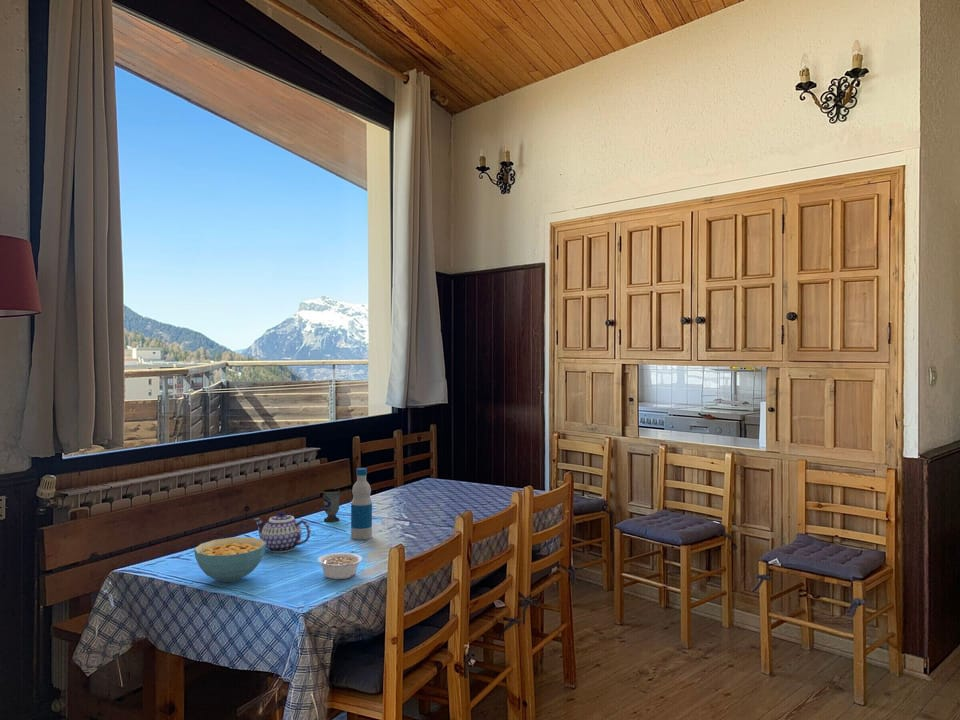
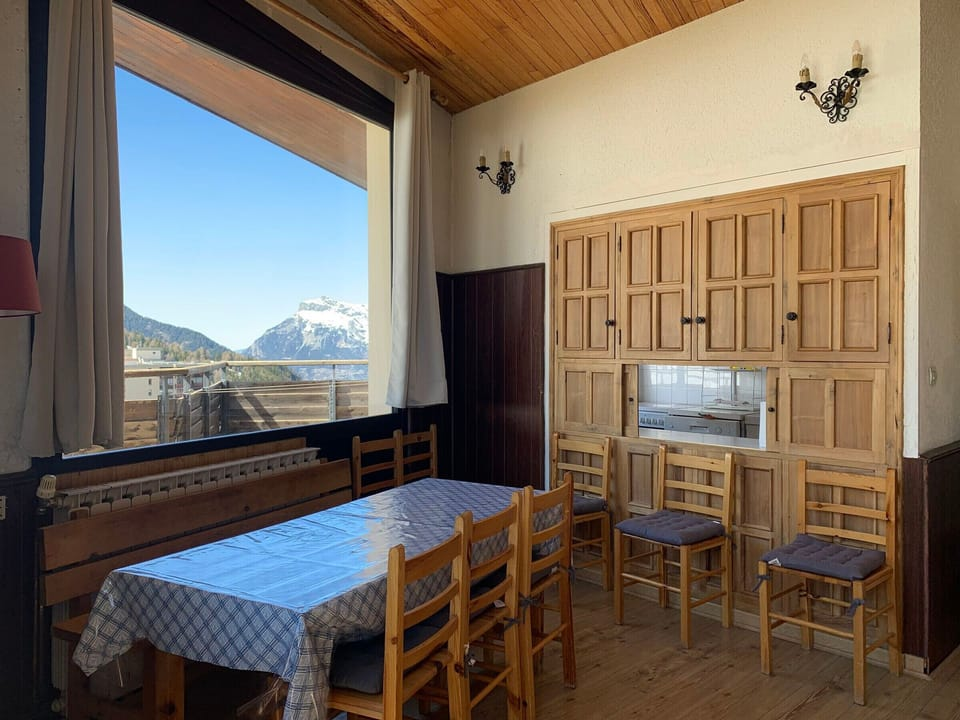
- legume [317,552,363,580]
- teapot [253,510,312,554]
- cereal bowl [193,536,266,583]
- cup [322,488,341,523]
- bottle [350,467,373,541]
